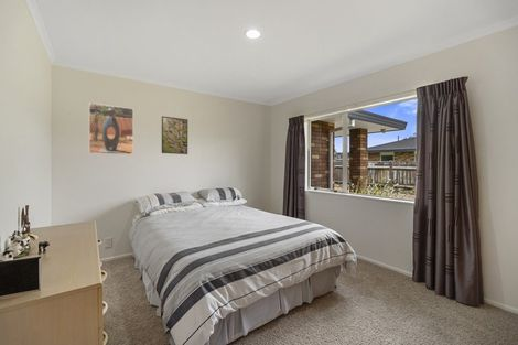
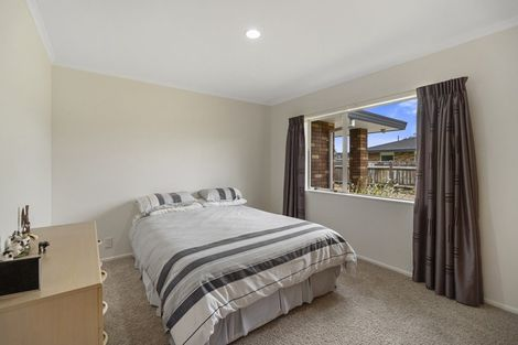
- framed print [161,115,188,155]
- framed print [88,101,134,157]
